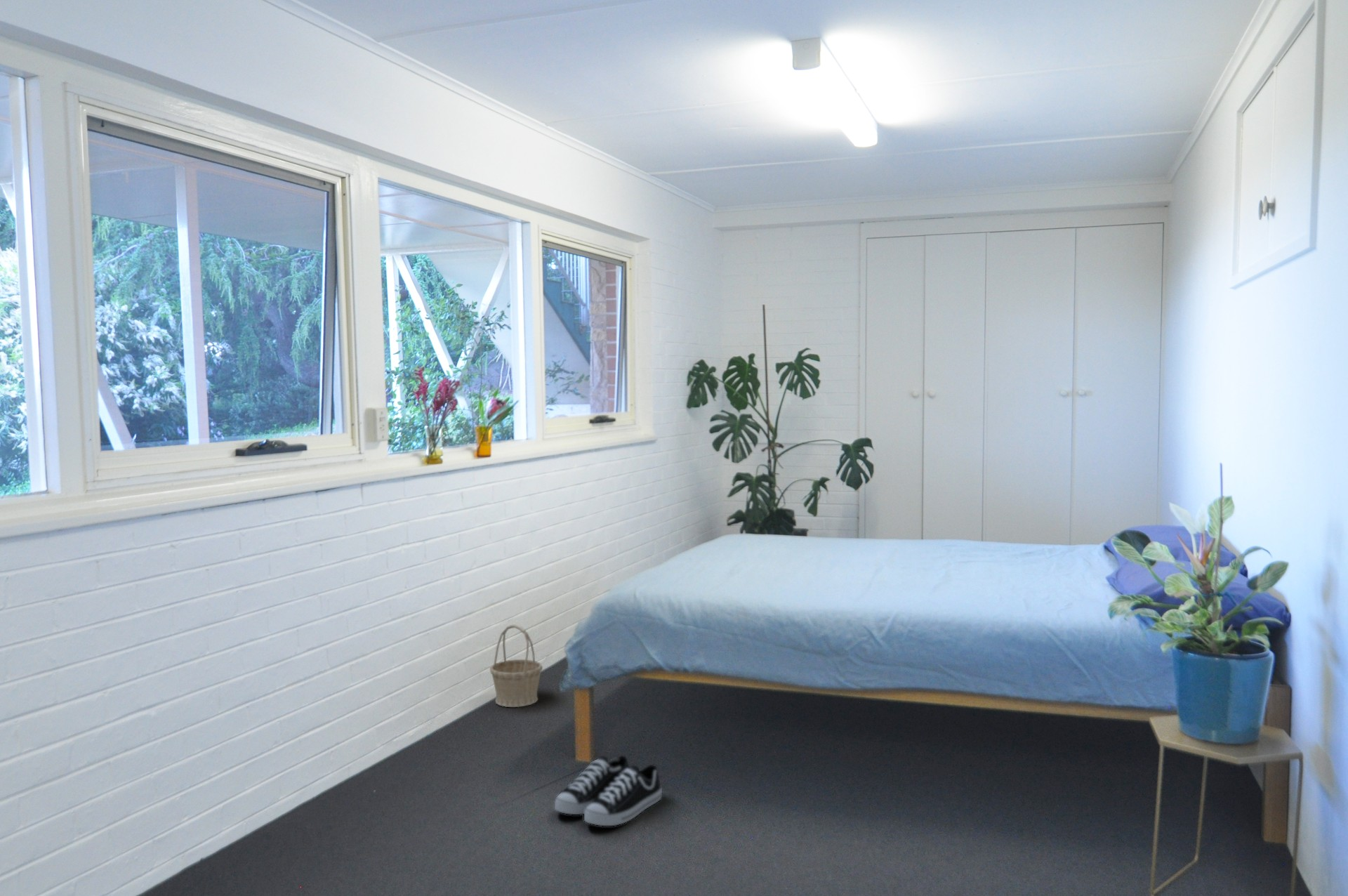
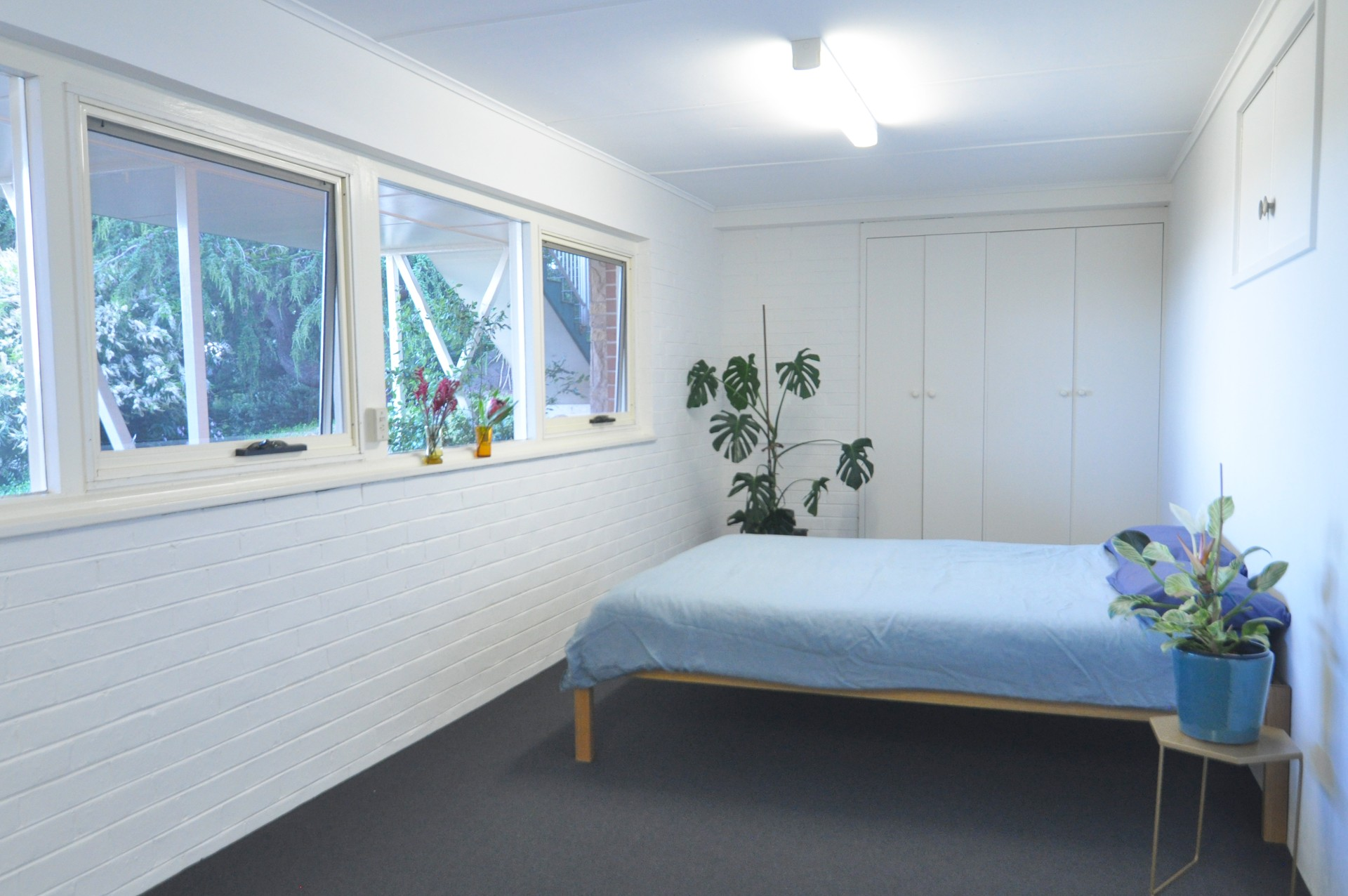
- sneaker [554,755,663,826]
- basket [489,624,543,708]
